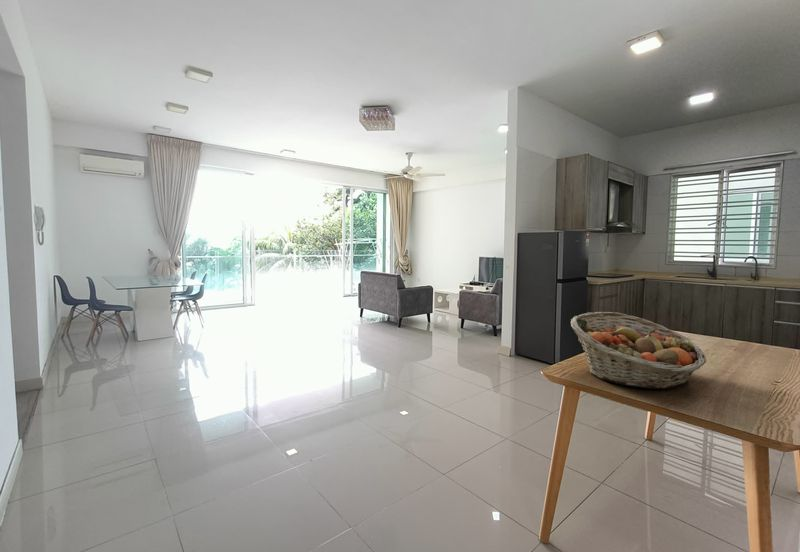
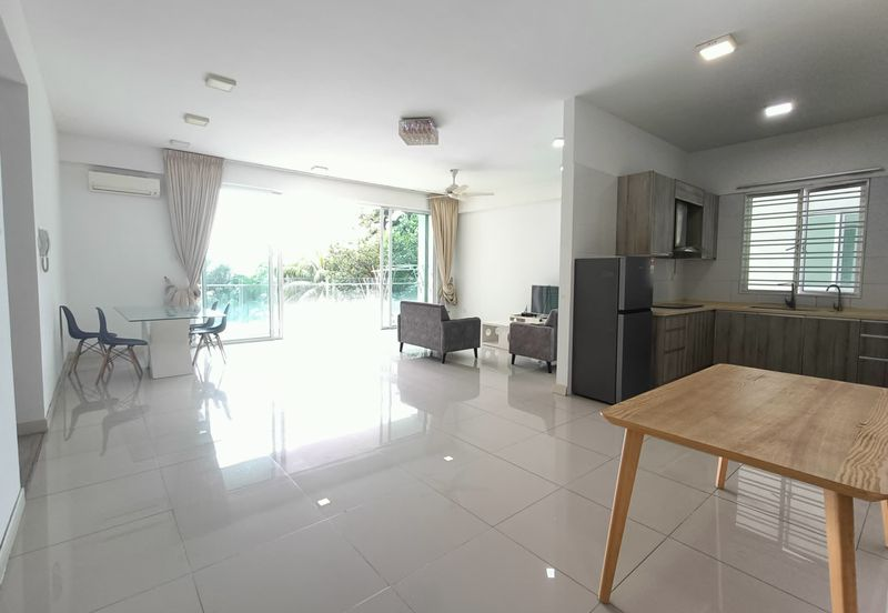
- fruit basket [570,311,707,390]
